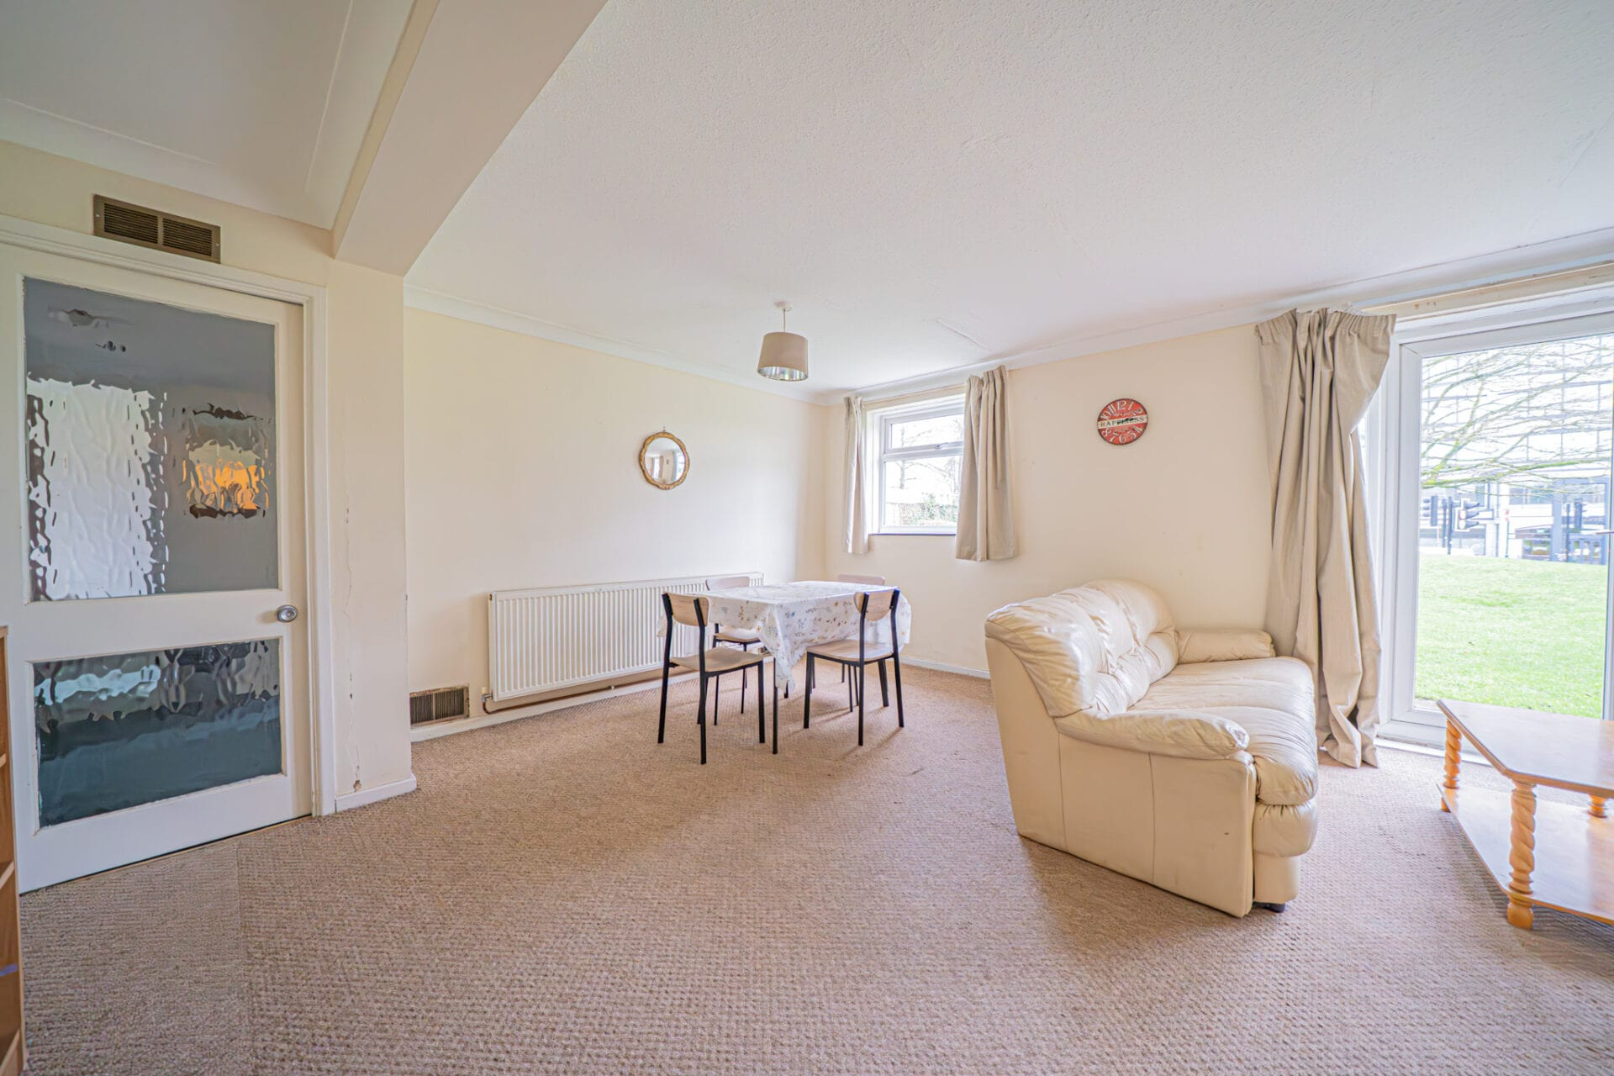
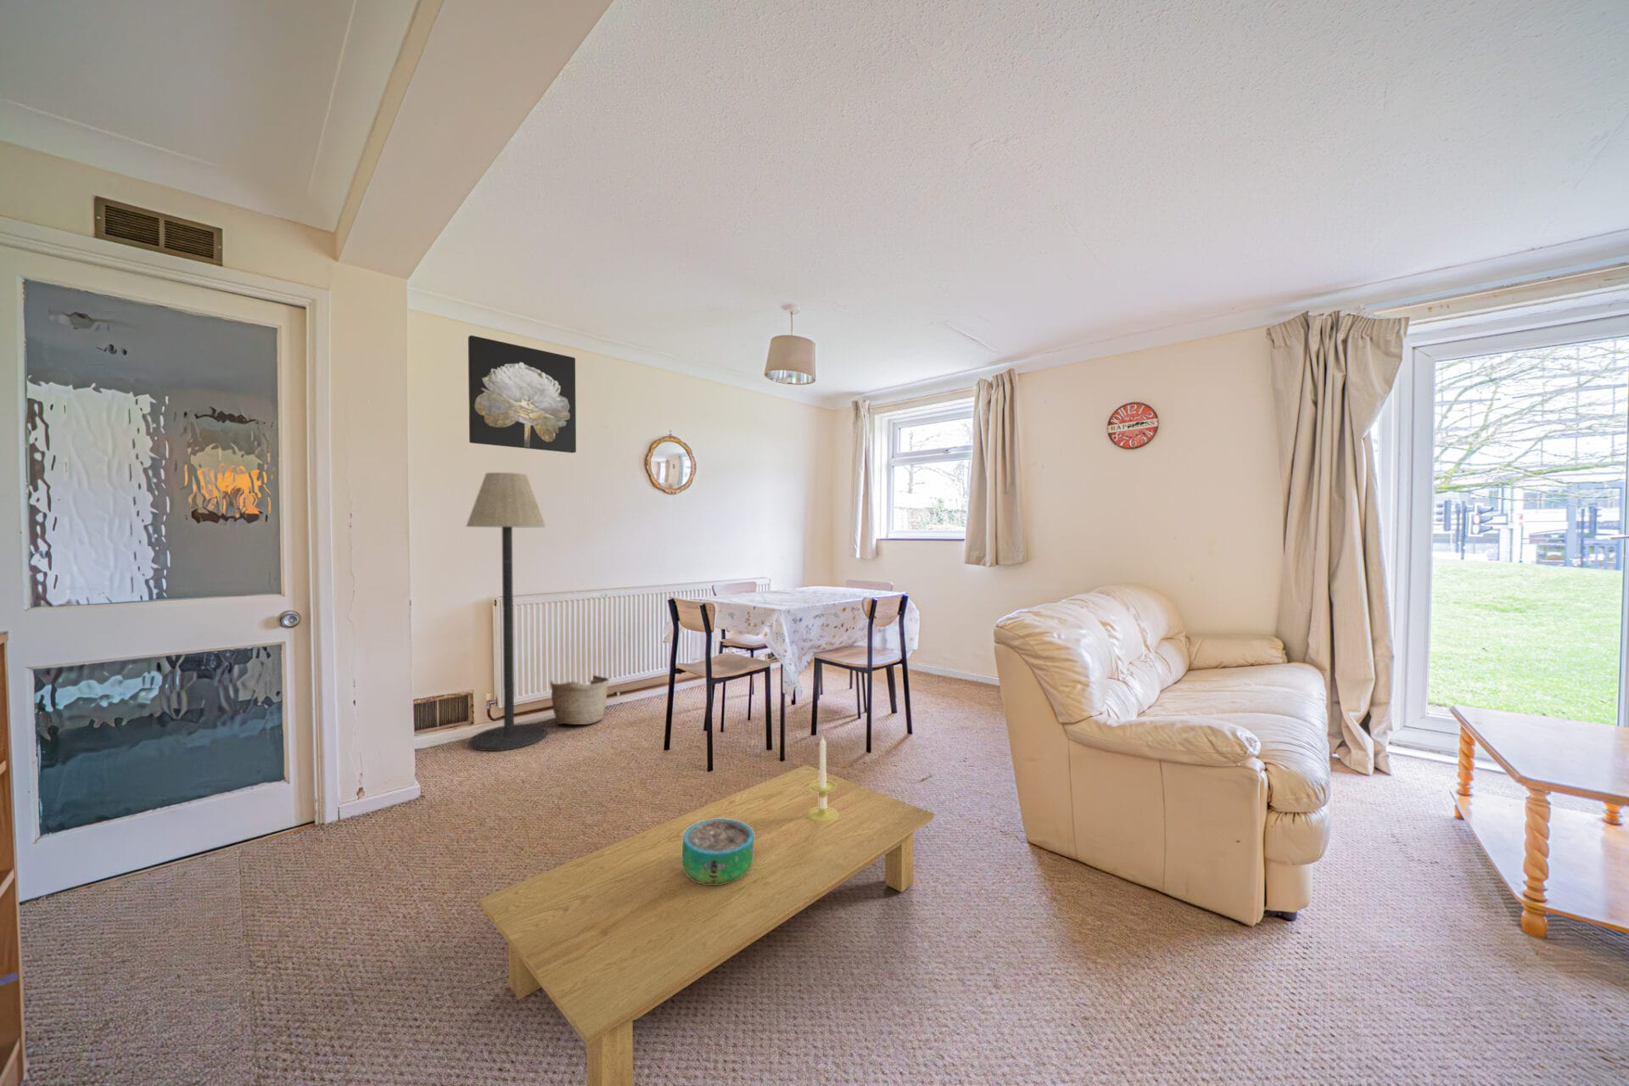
+ candle [807,733,838,822]
+ wall art [468,335,577,453]
+ basket [549,674,610,725]
+ coffee table [479,765,934,1086]
+ floor lamp [465,471,547,751]
+ decorative bowl [681,818,754,885]
